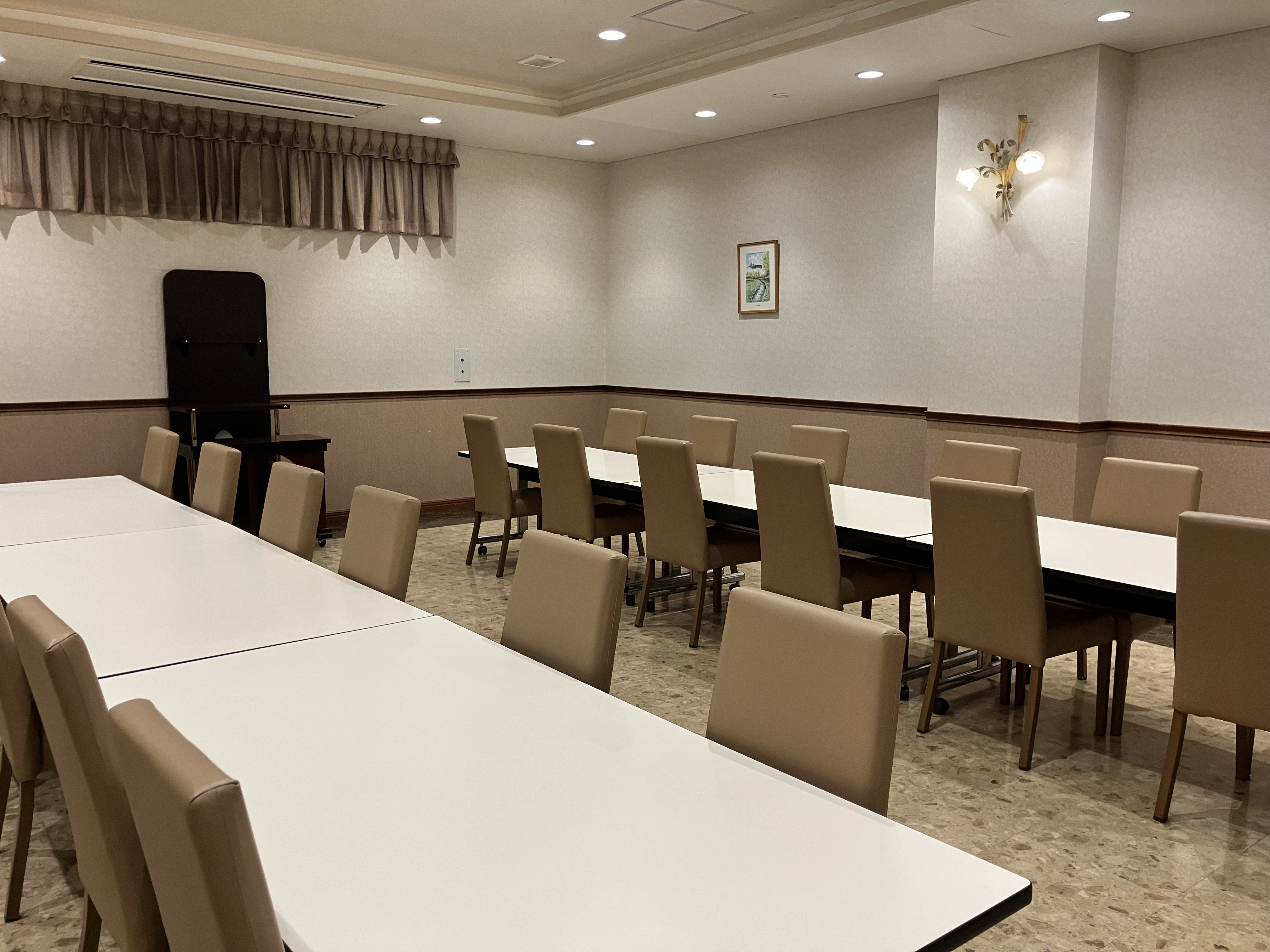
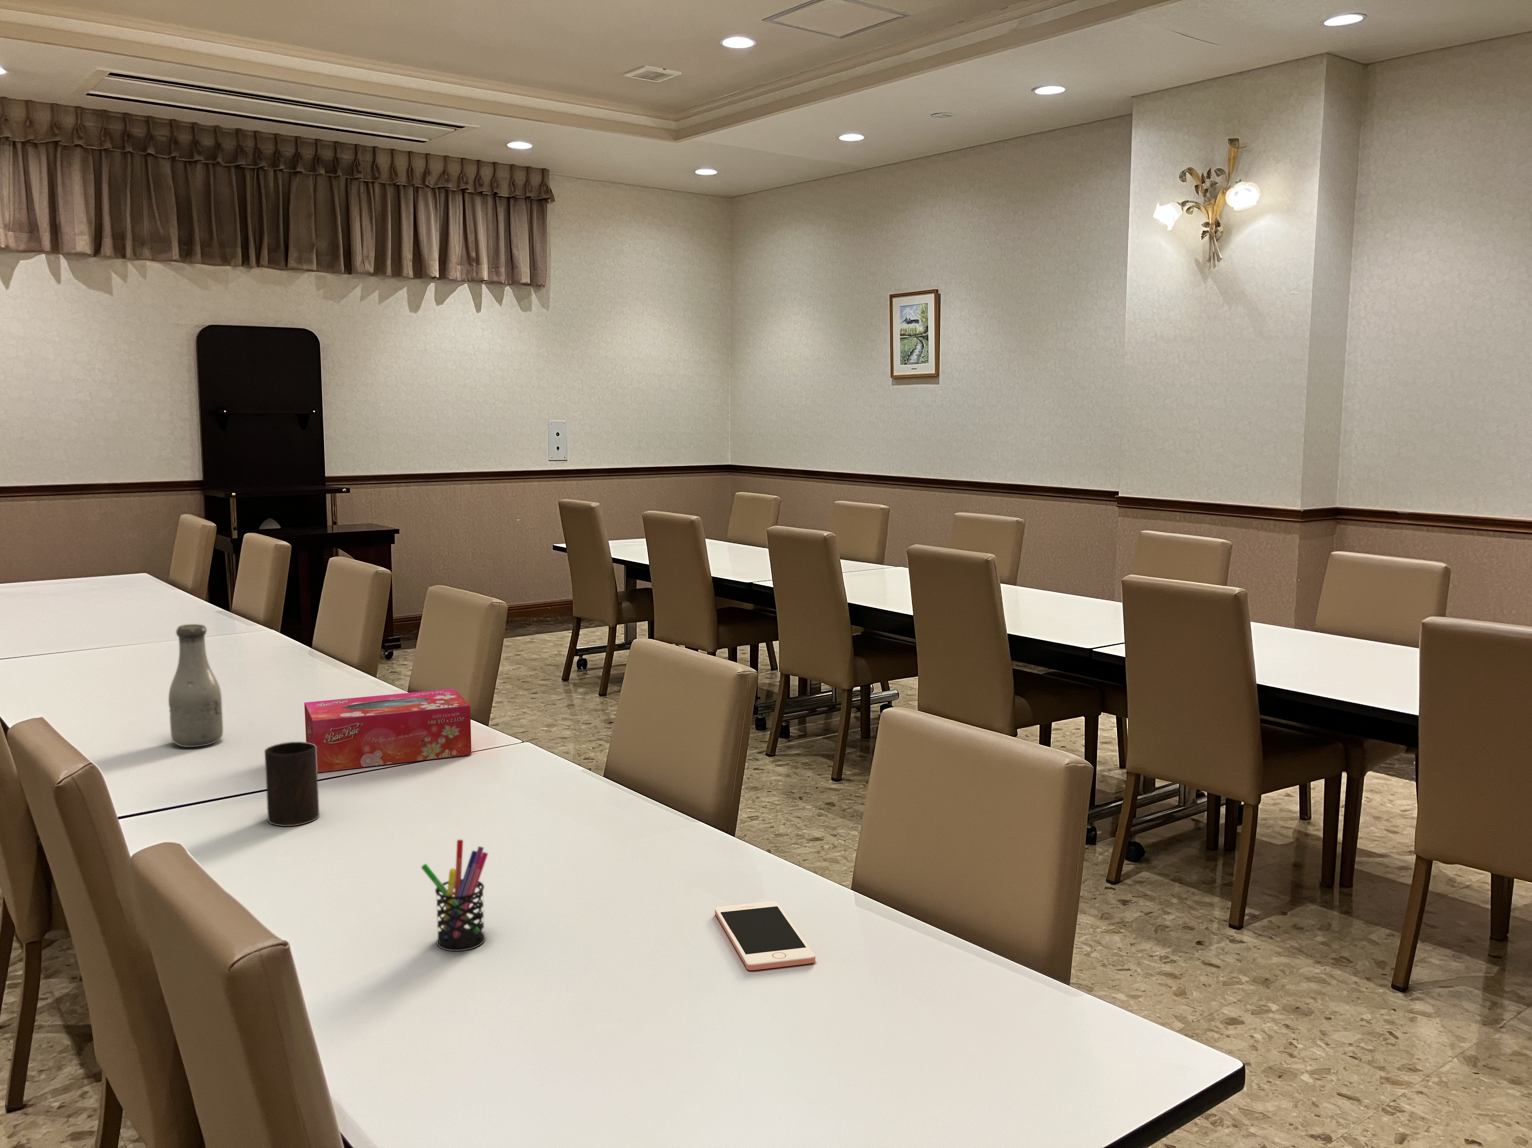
+ cell phone [714,901,815,971]
+ tissue box [304,689,472,773]
+ bottle [168,623,223,748]
+ cup [264,742,320,827]
+ pen holder [421,839,489,951]
